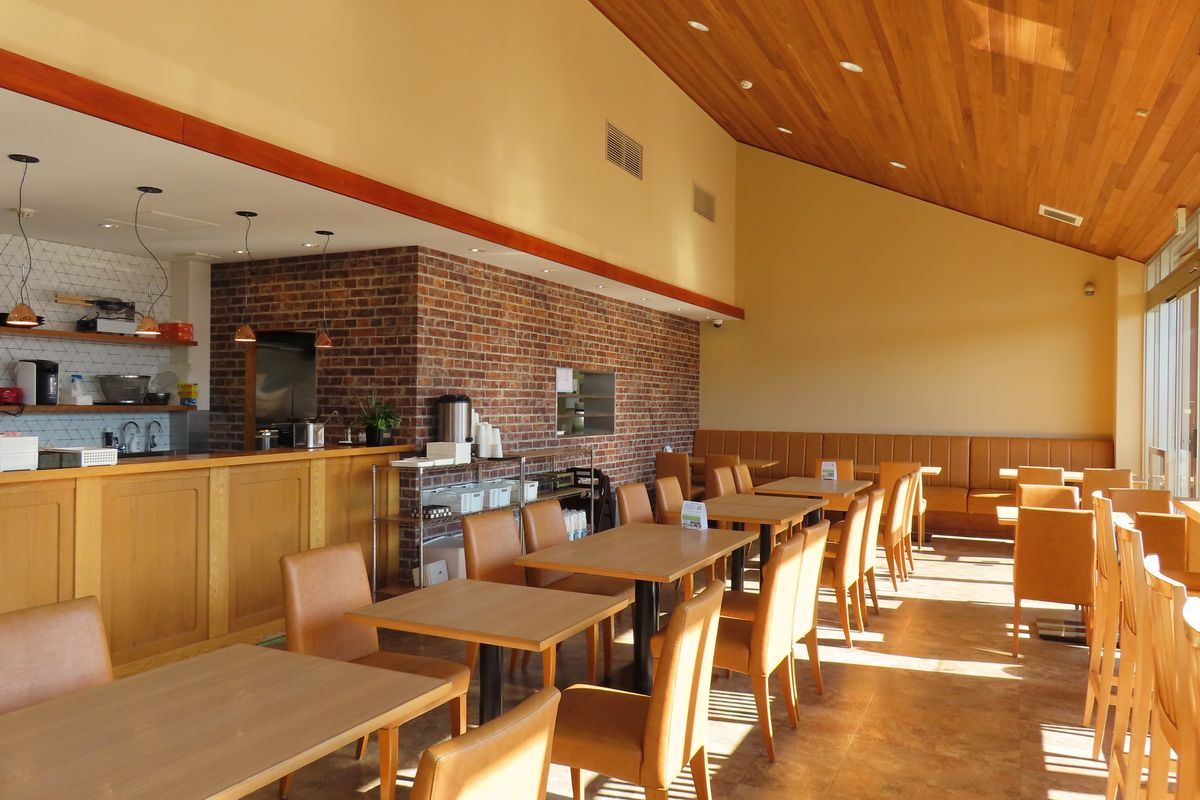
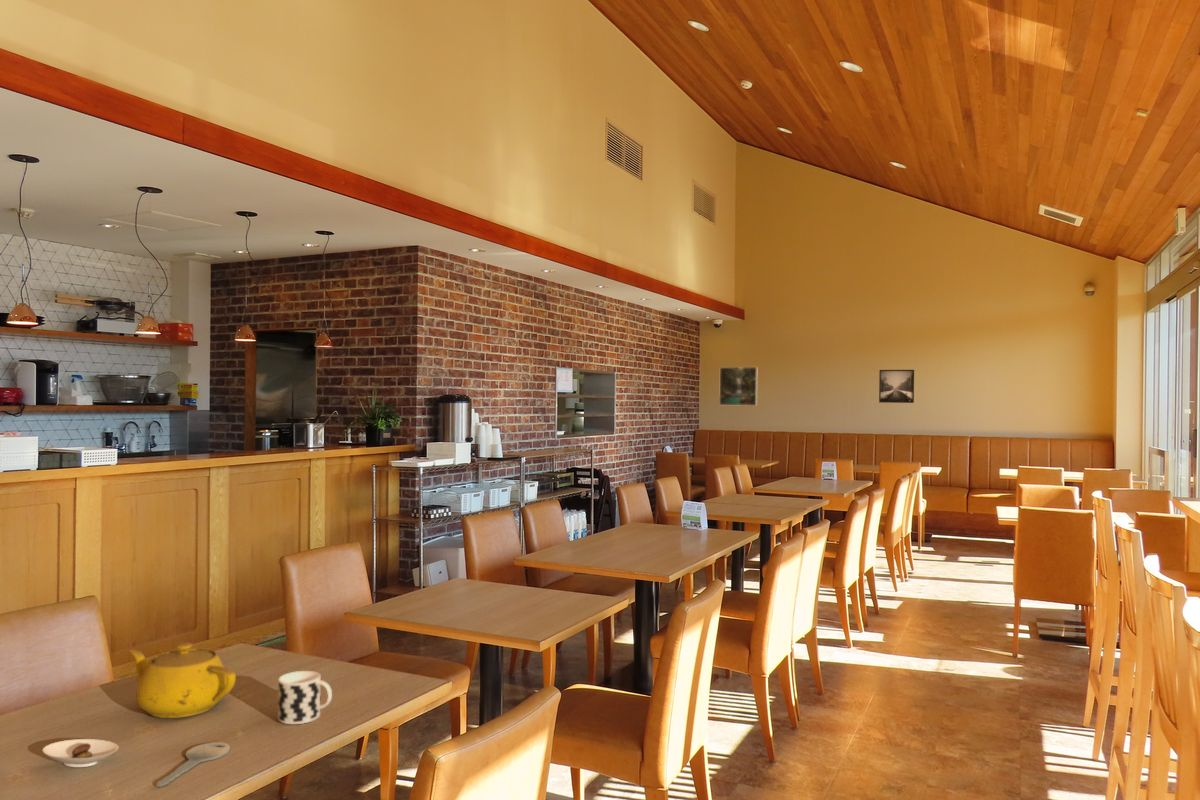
+ cup [277,670,333,725]
+ key [156,741,231,788]
+ saucer [42,738,119,768]
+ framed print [878,369,915,404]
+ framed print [718,366,758,407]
+ teapot [127,641,237,719]
